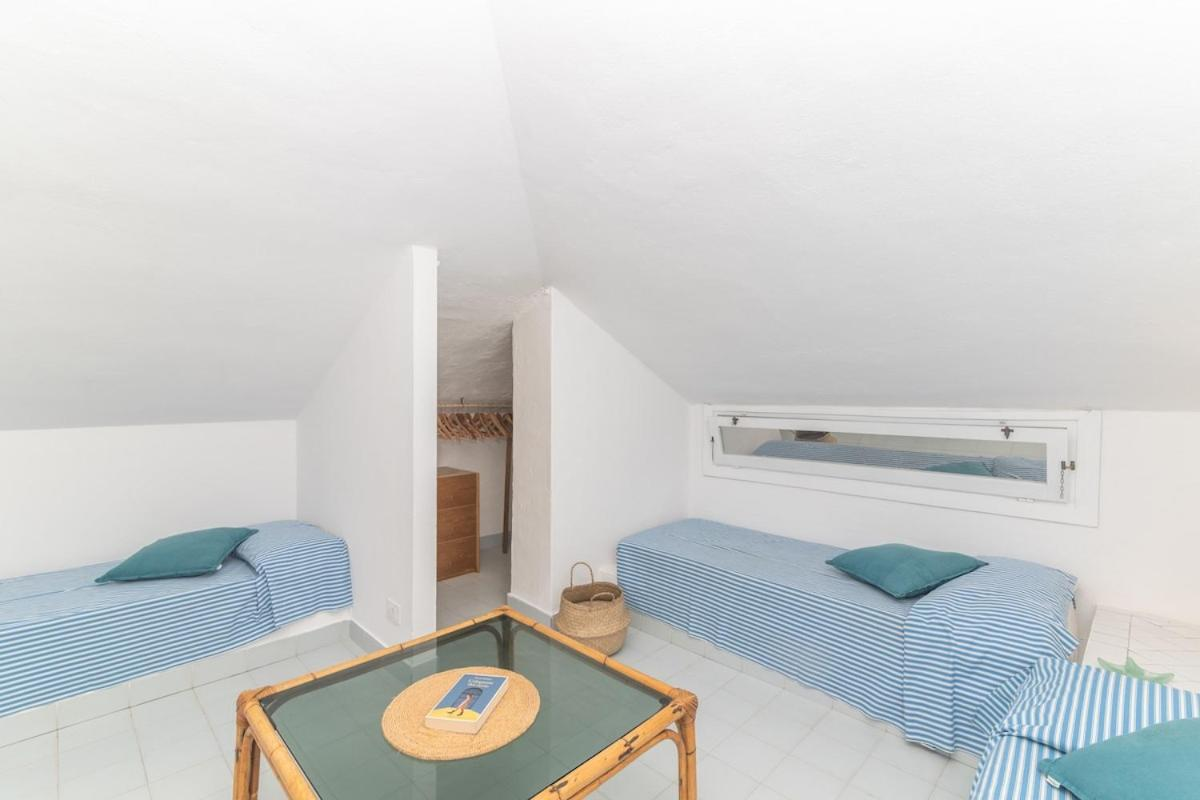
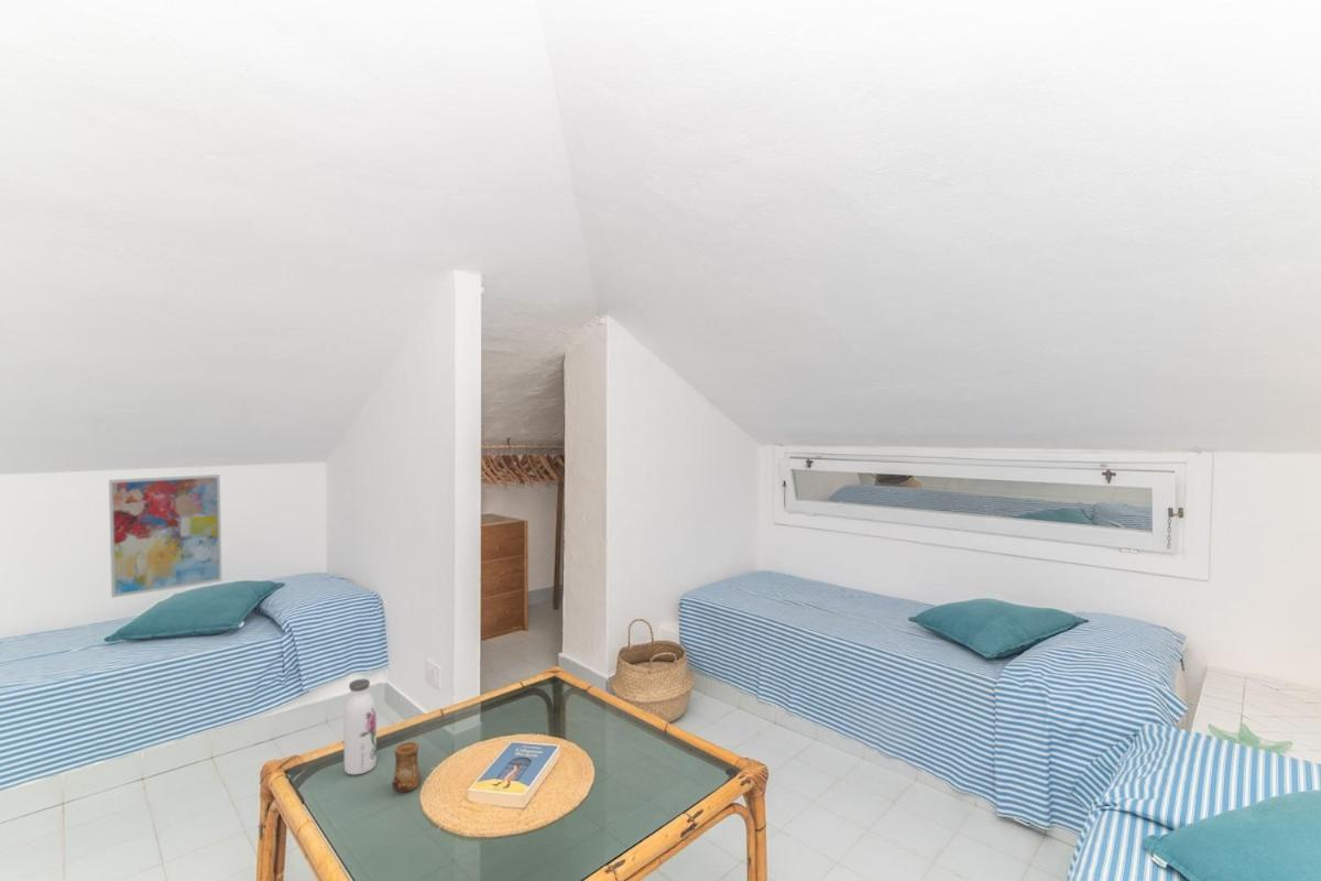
+ cup [391,741,423,794]
+ wall art [108,474,222,599]
+ water bottle [342,678,378,775]
